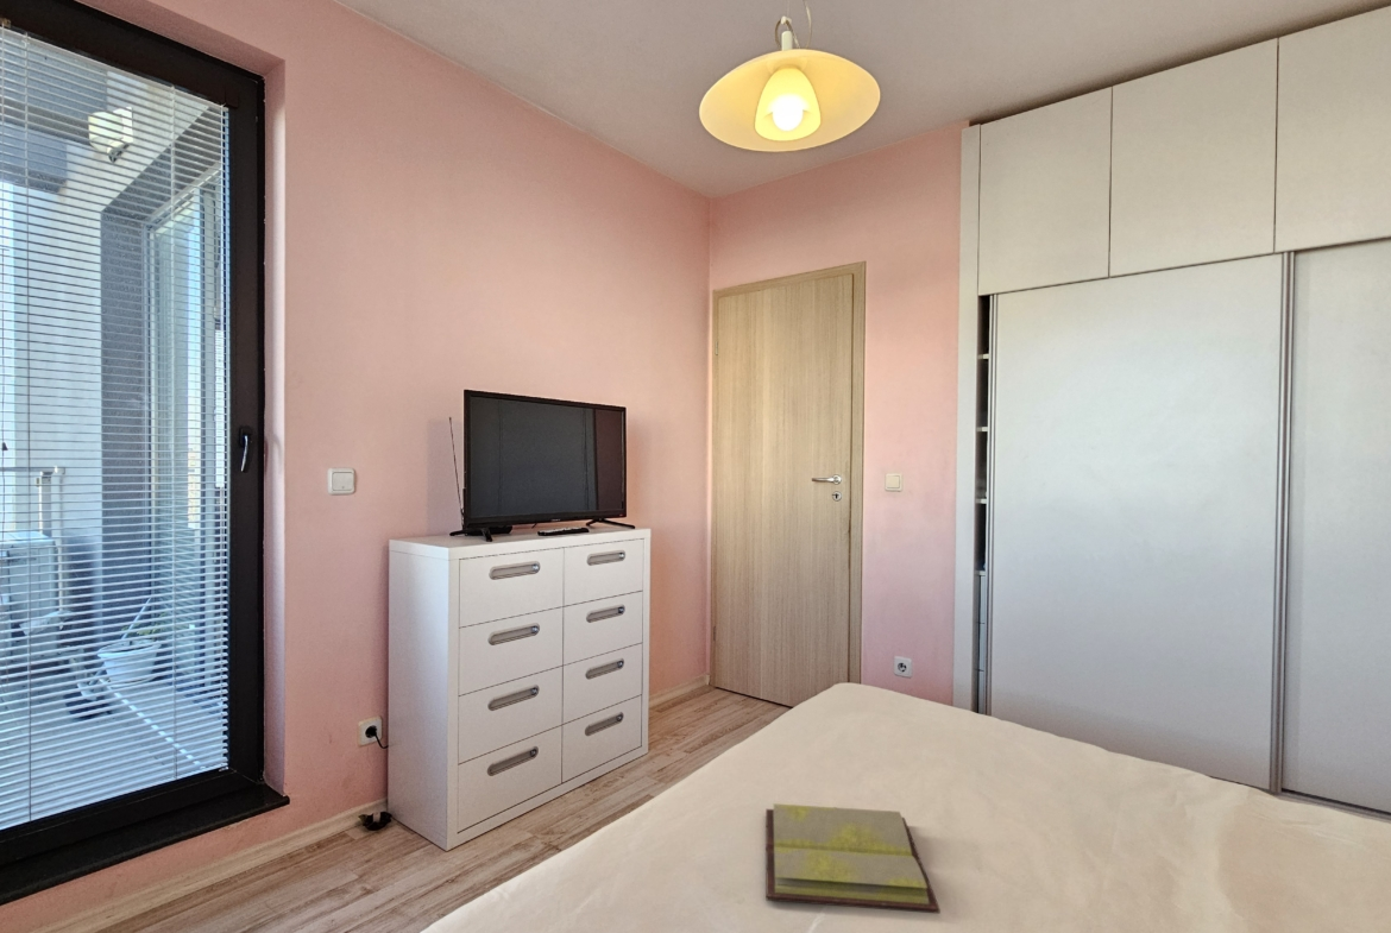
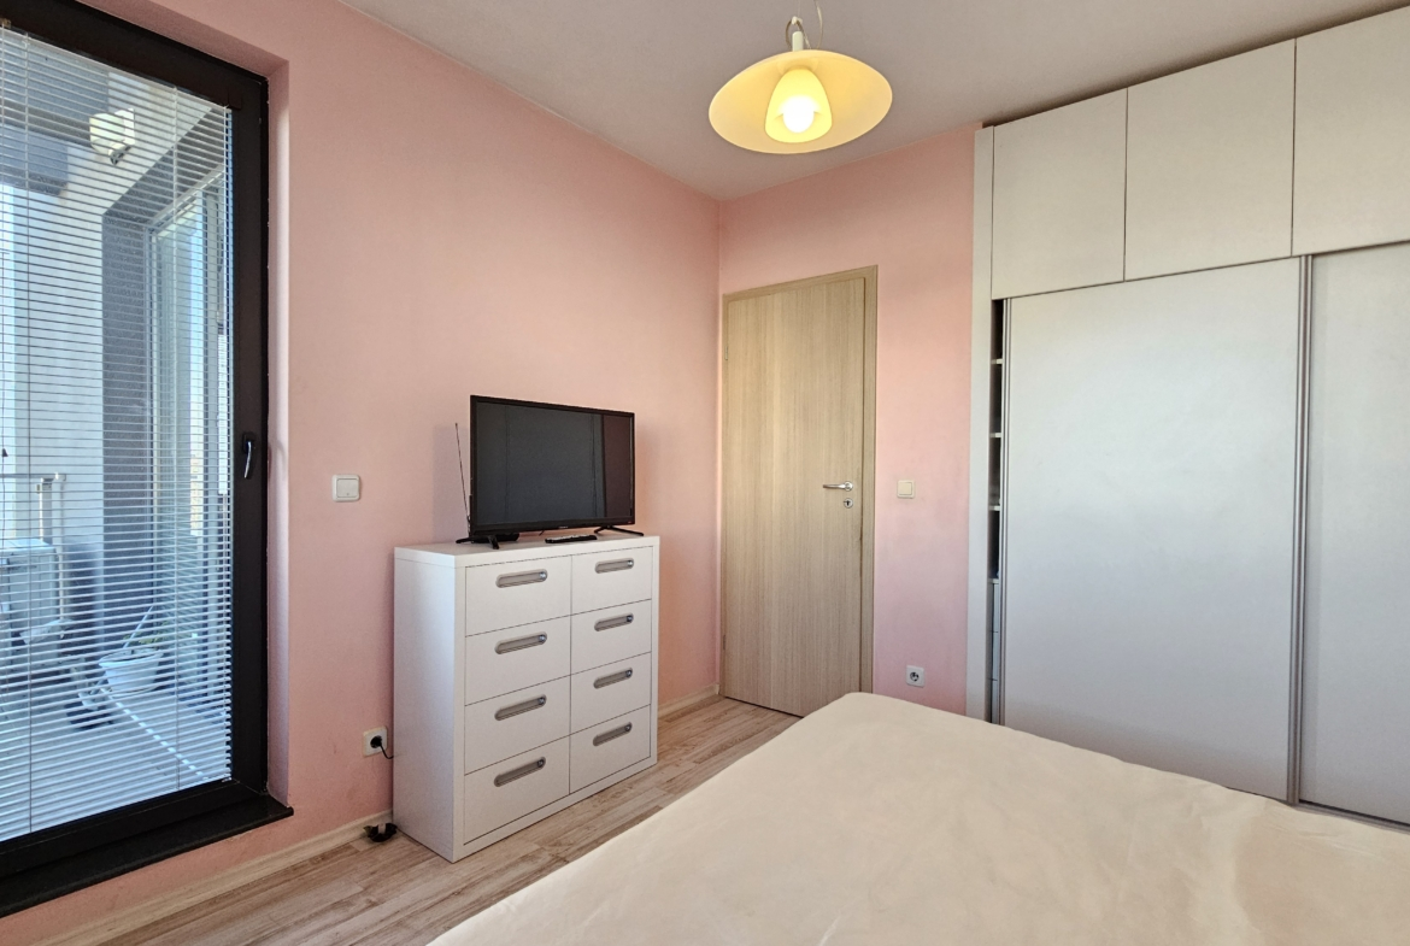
- diary [764,802,942,915]
